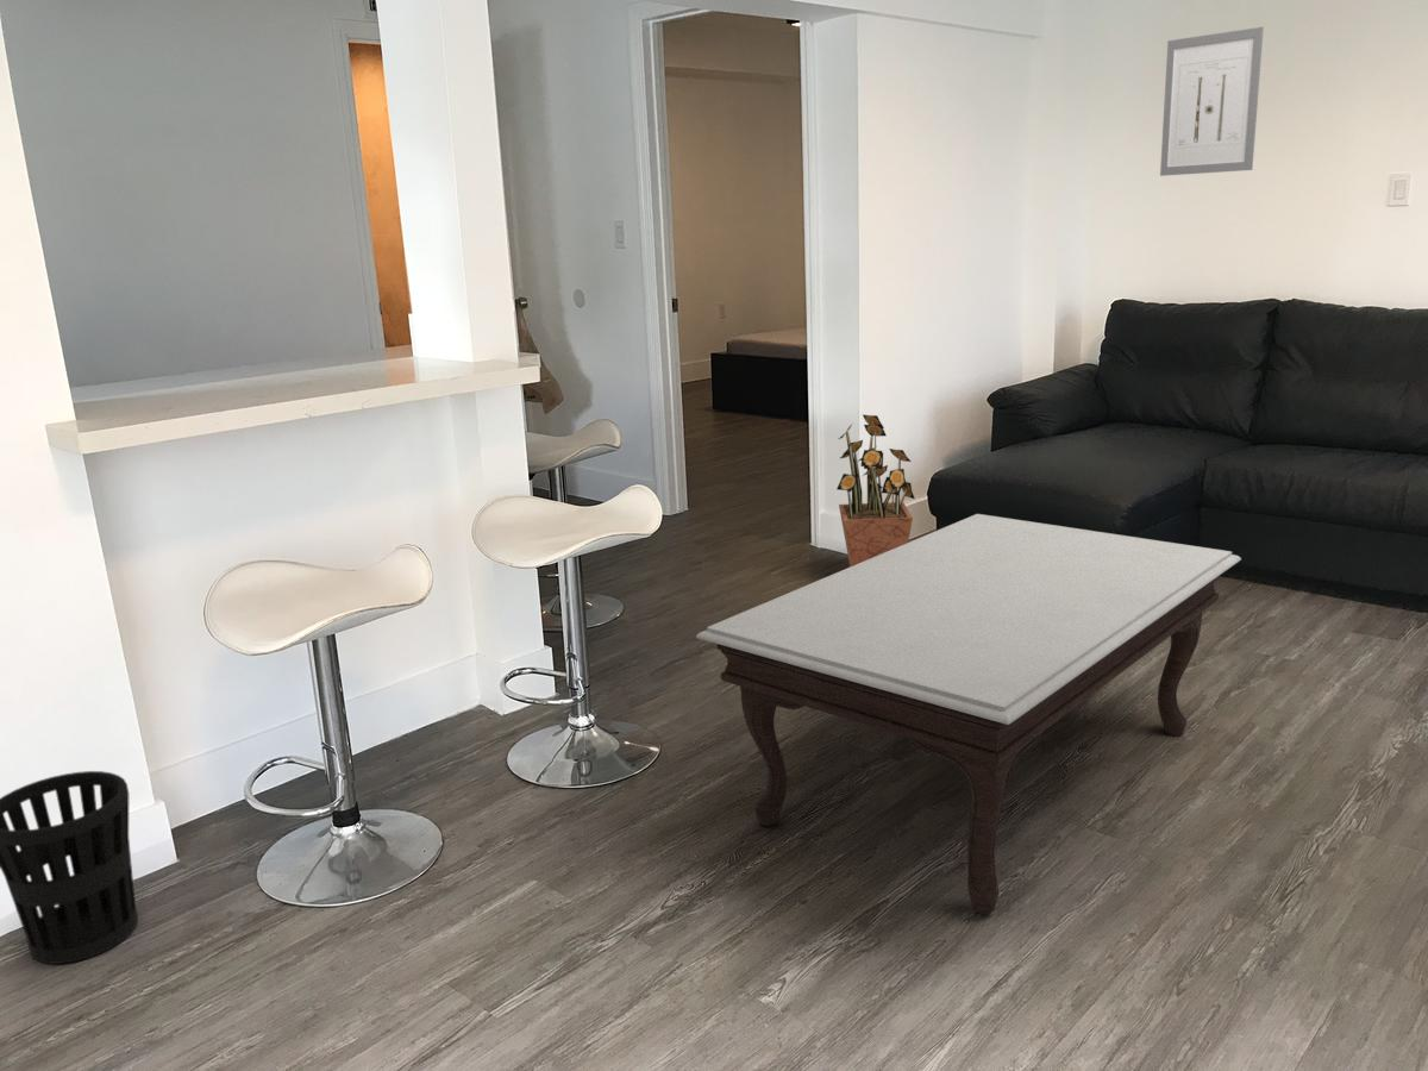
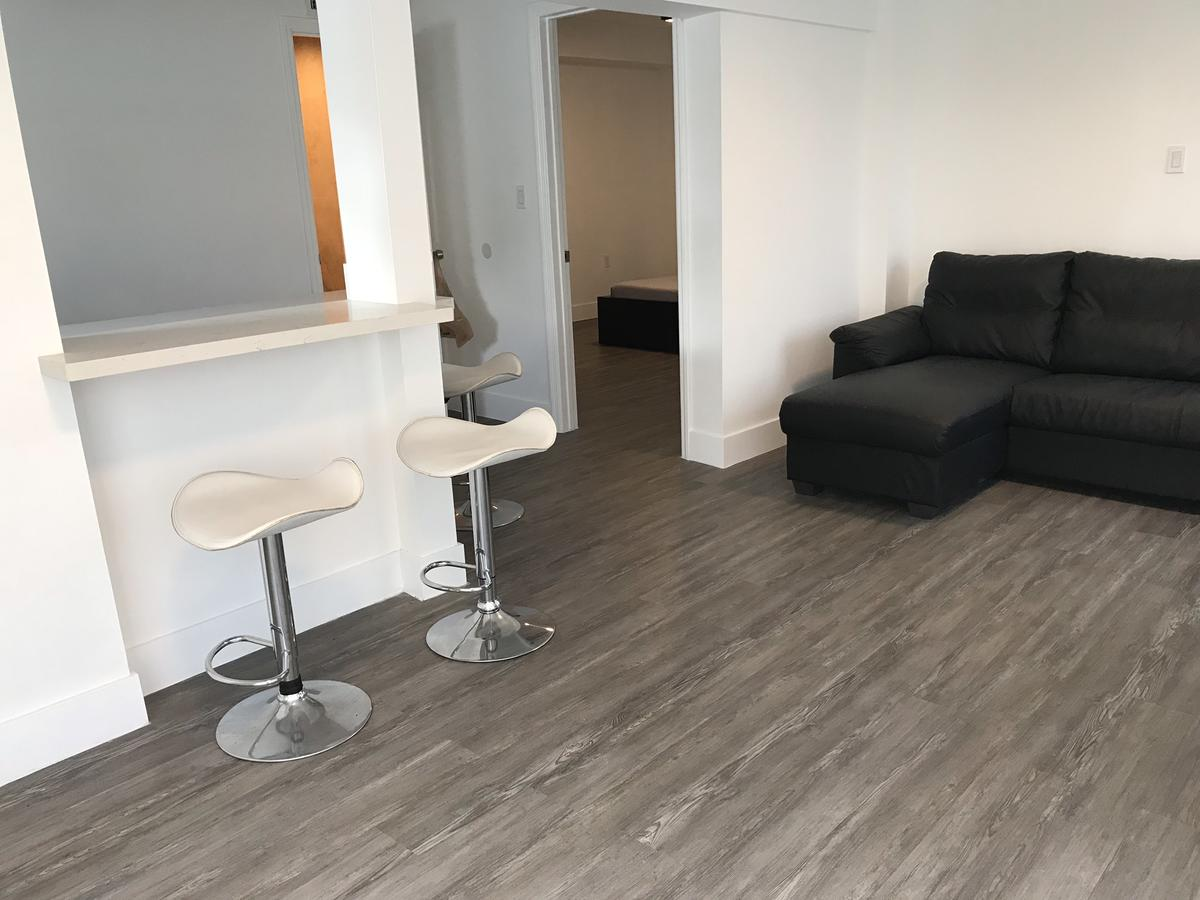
- wastebasket [0,770,139,965]
- potted plant [835,413,916,568]
- wall art [1159,26,1265,177]
- coffee table [695,513,1242,915]
